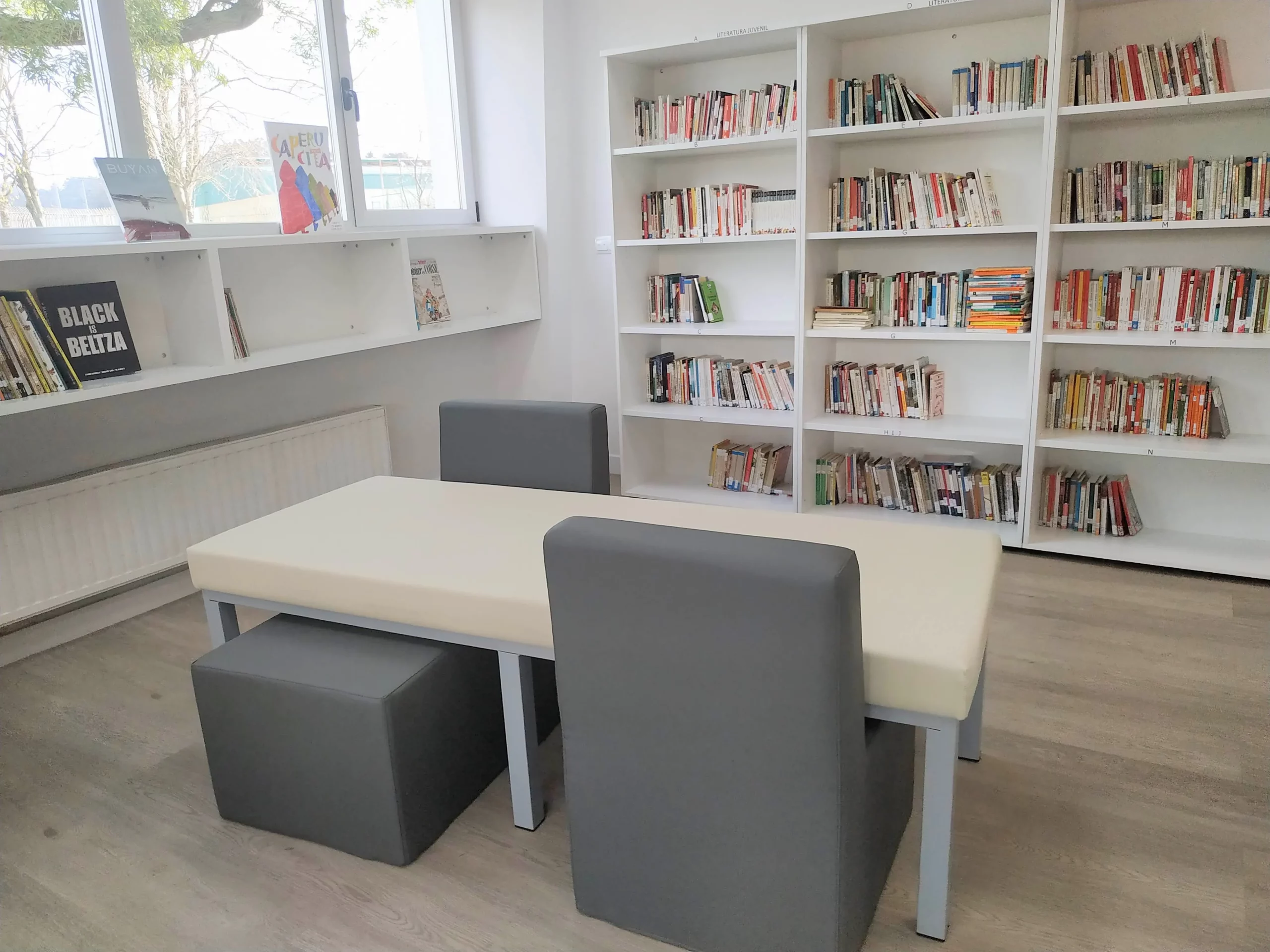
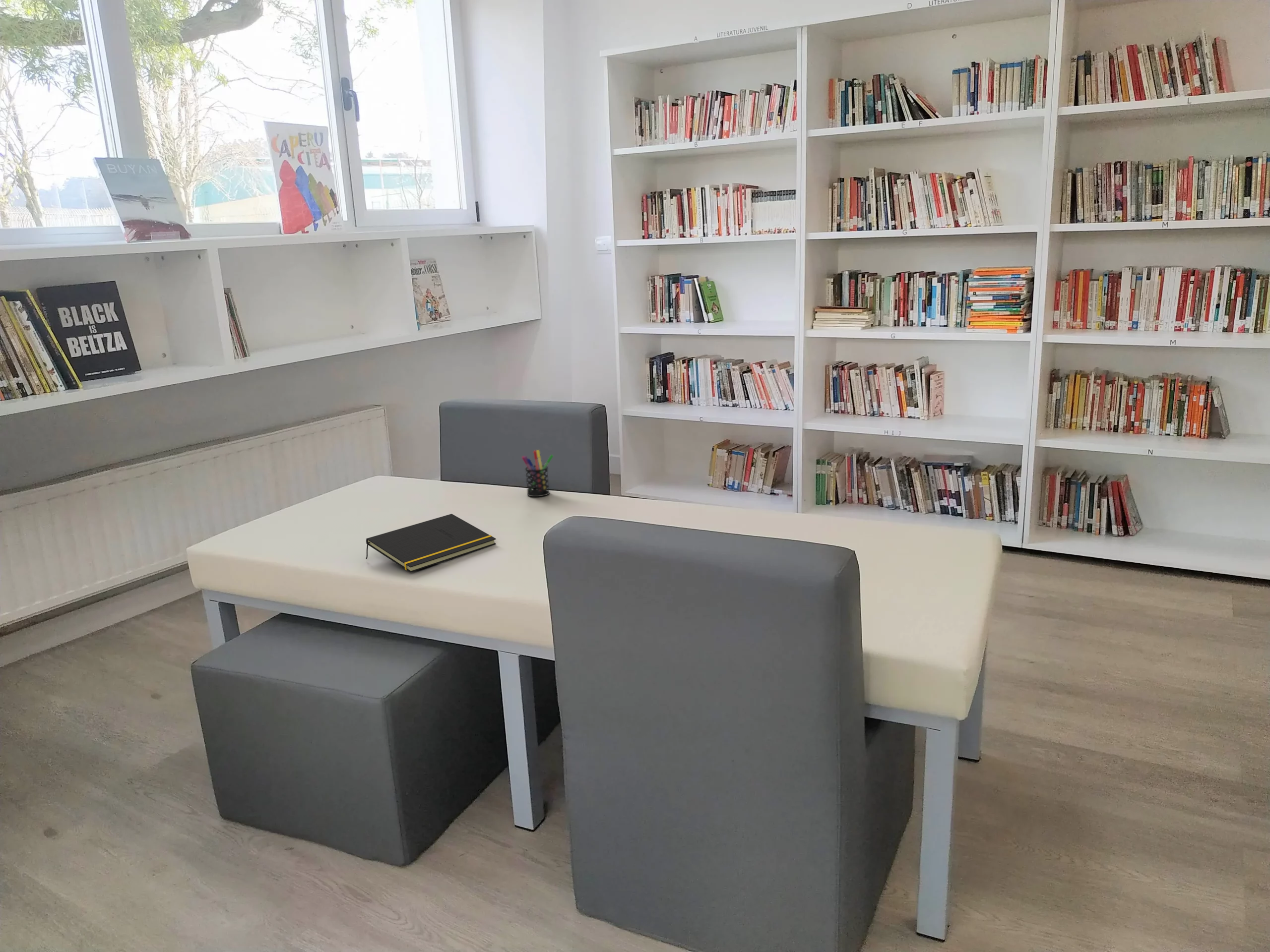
+ pen holder [521,449,554,497]
+ notepad [365,513,497,573]
